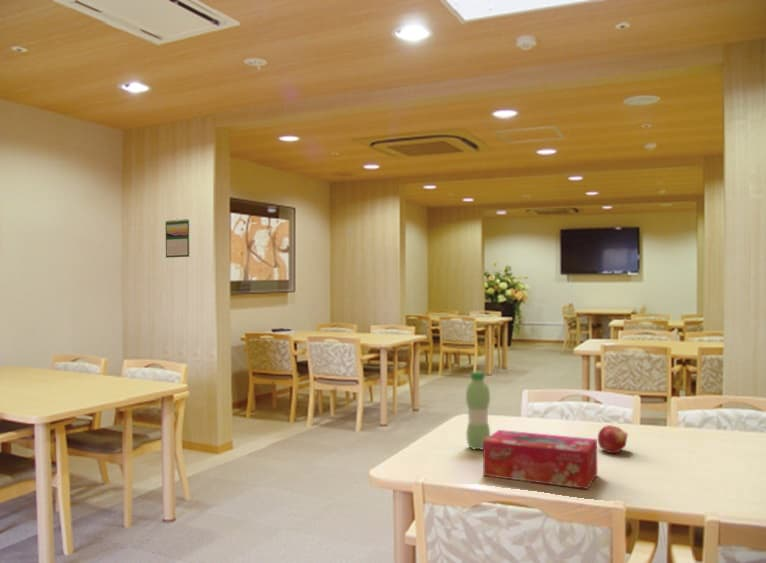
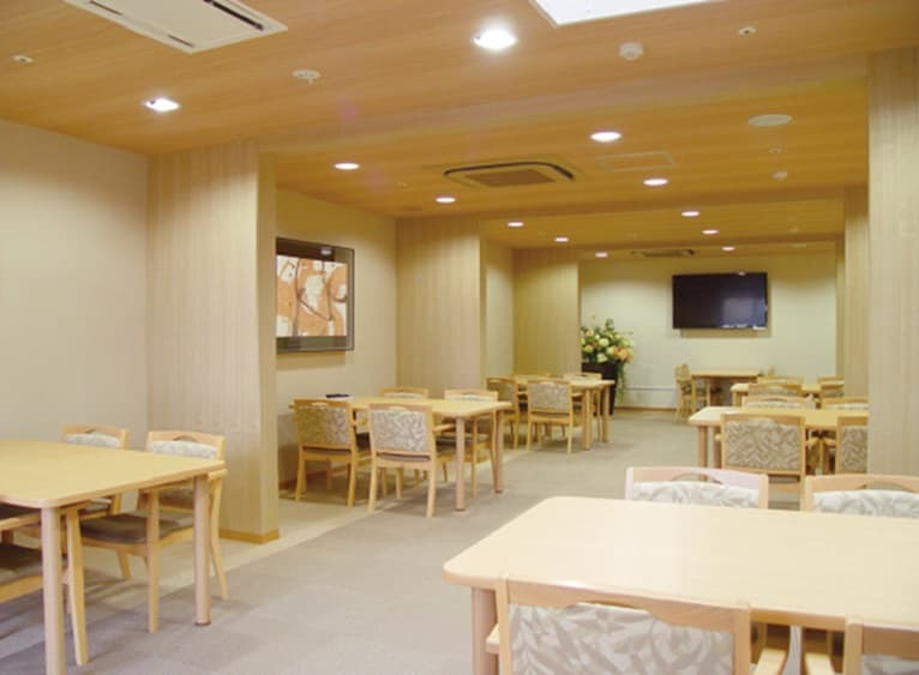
- water bottle [465,371,491,451]
- fruit [597,424,629,454]
- tissue box [482,429,598,490]
- calendar [165,218,190,259]
